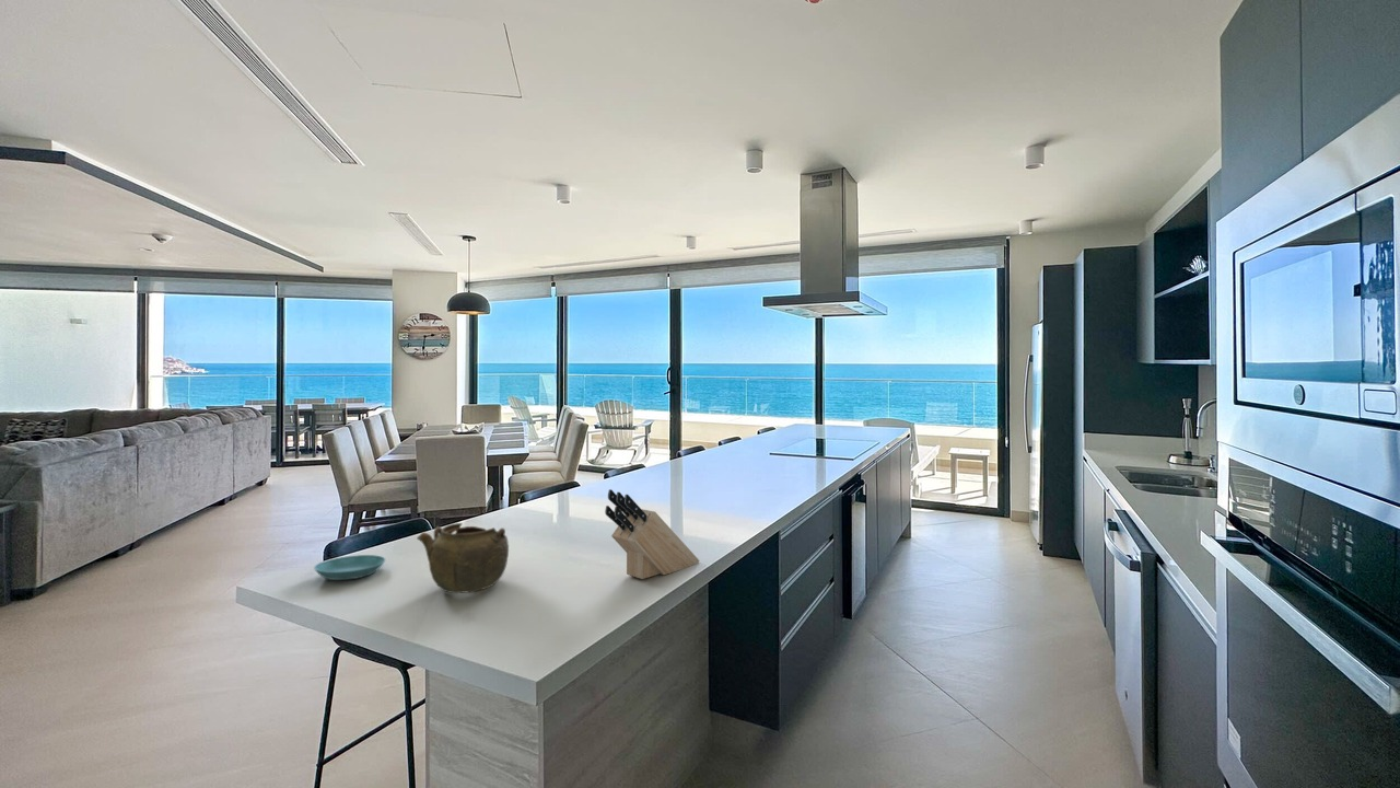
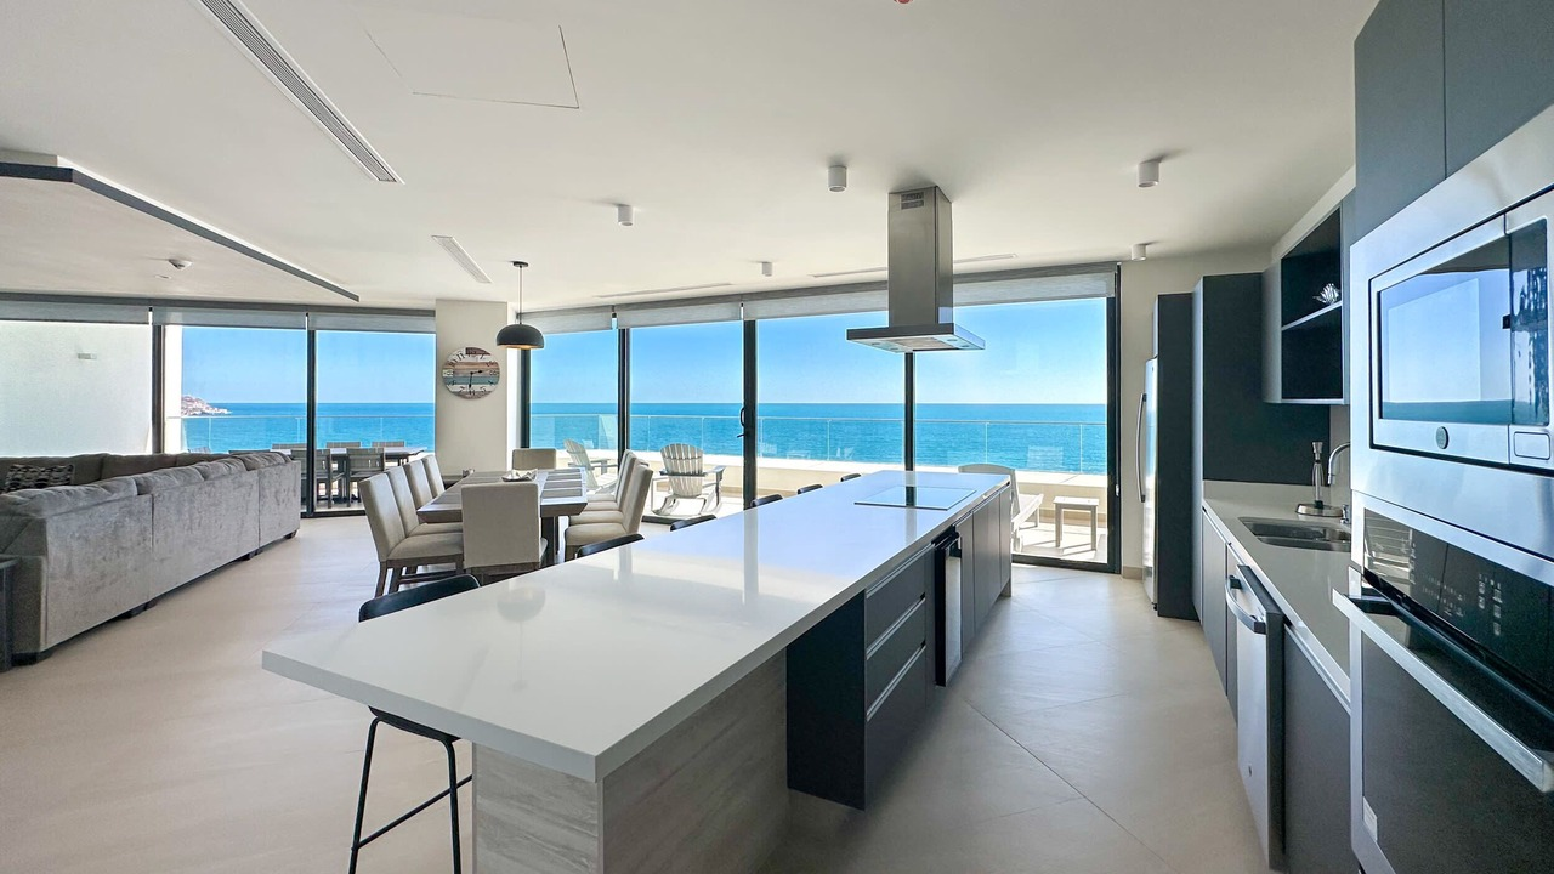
- teapot [416,522,510,594]
- knife block [604,488,700,580]
- saucer [313,554,386,581]
